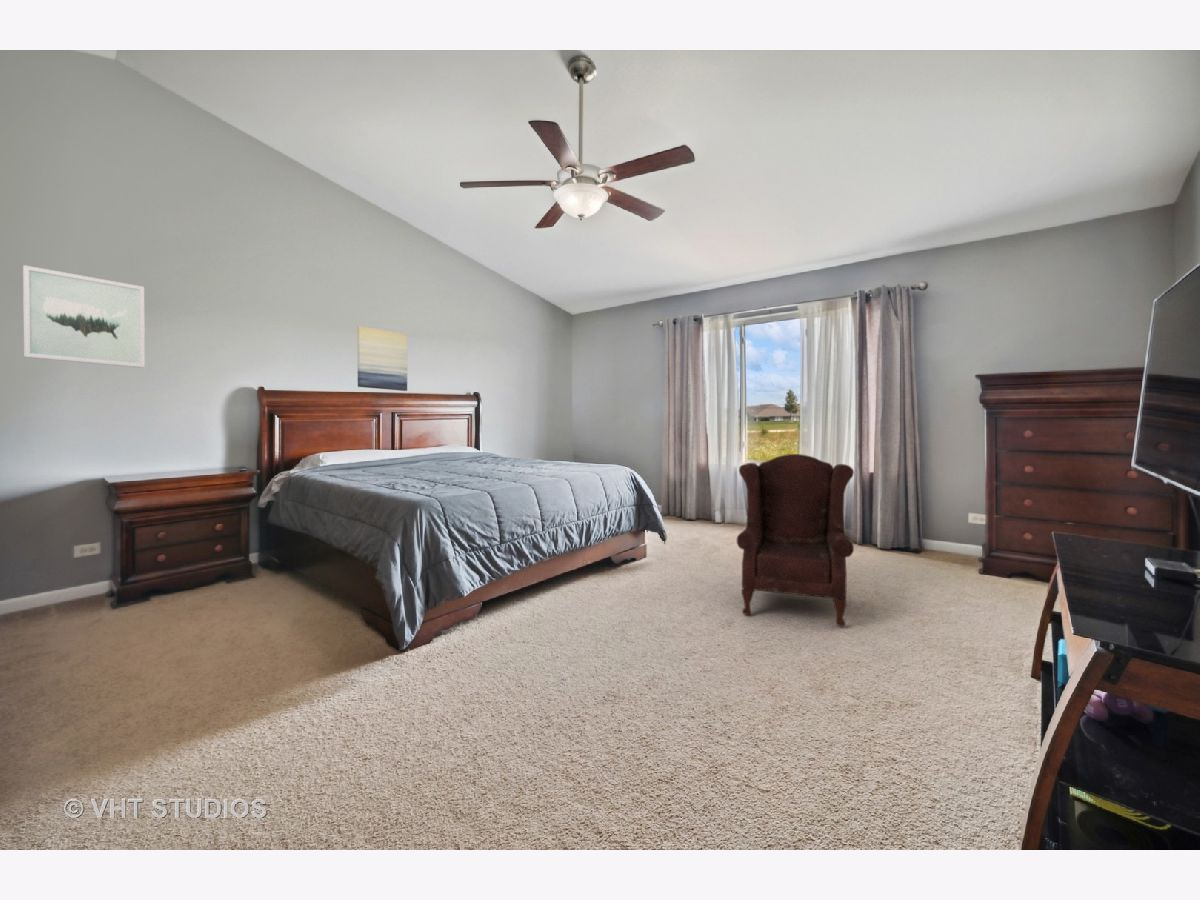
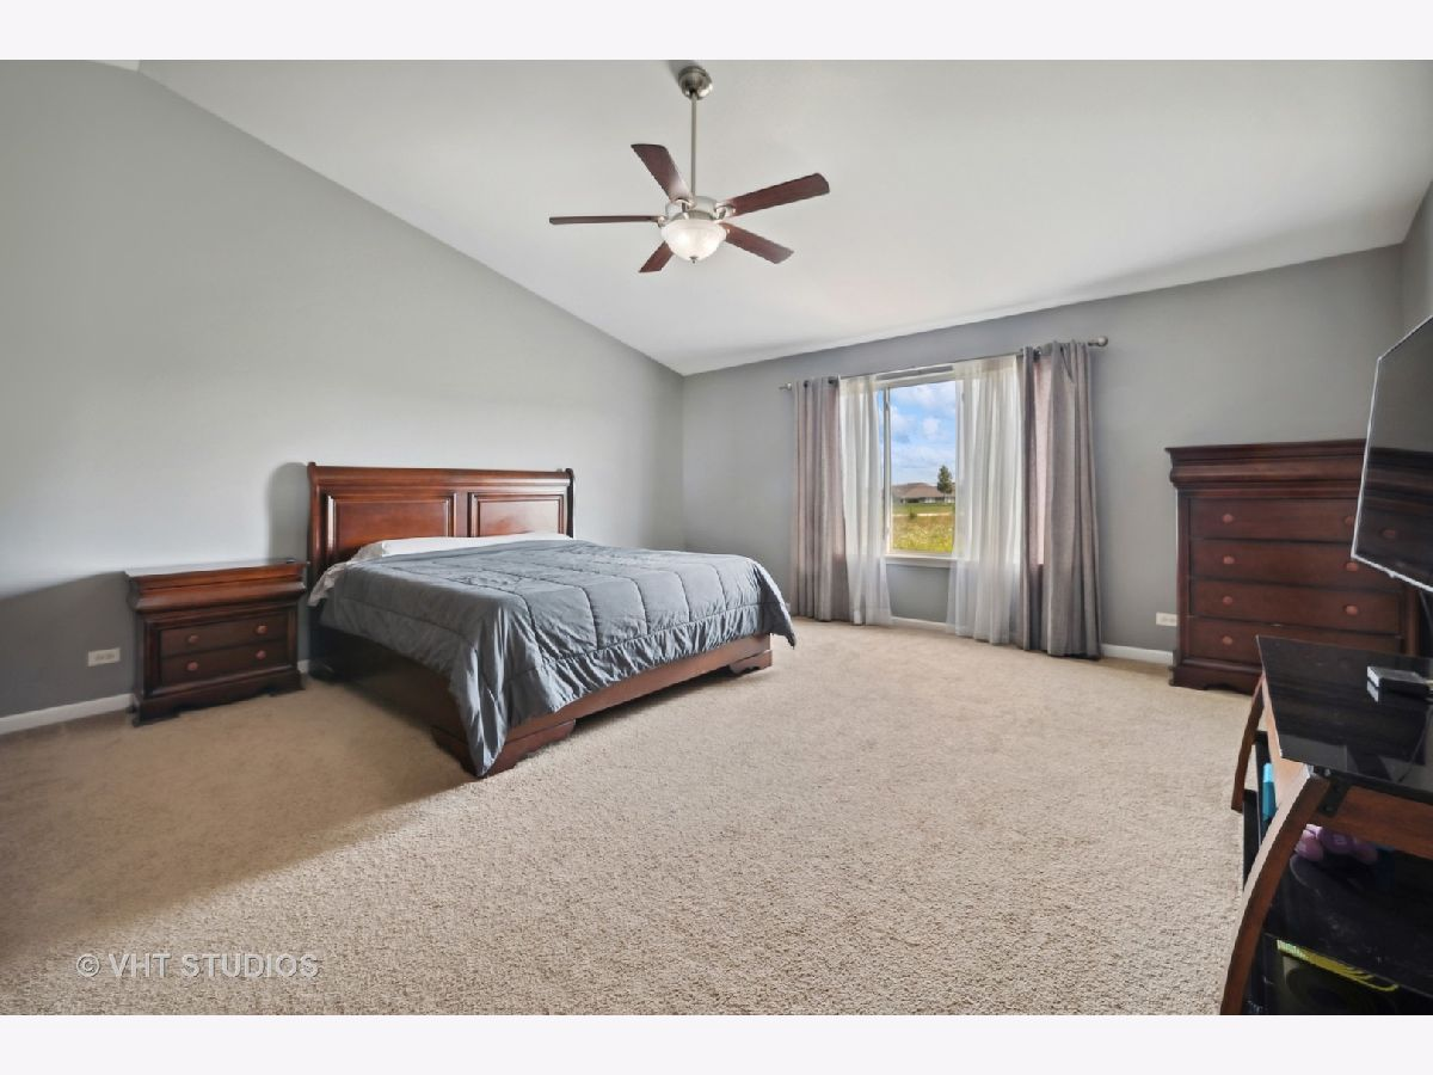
- armchair [736,453,855,627]
- wall art [356,325,408,392]
- wall art [22,264,146,369]
